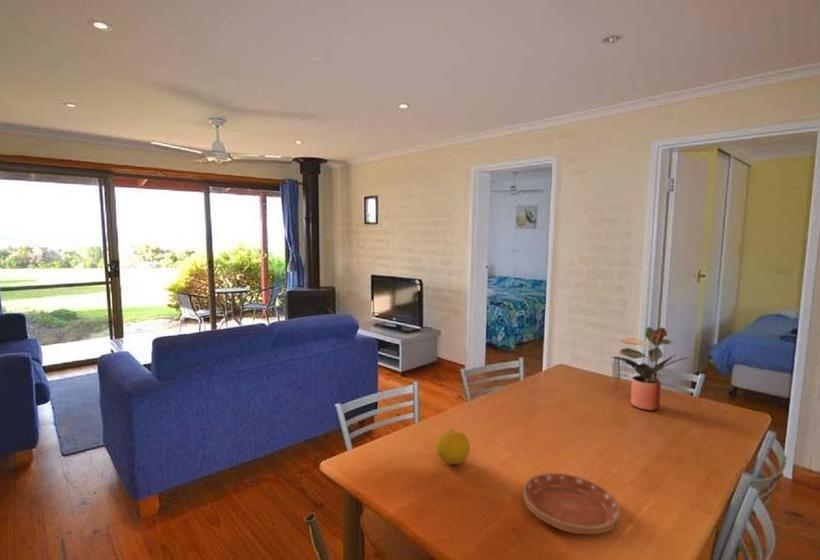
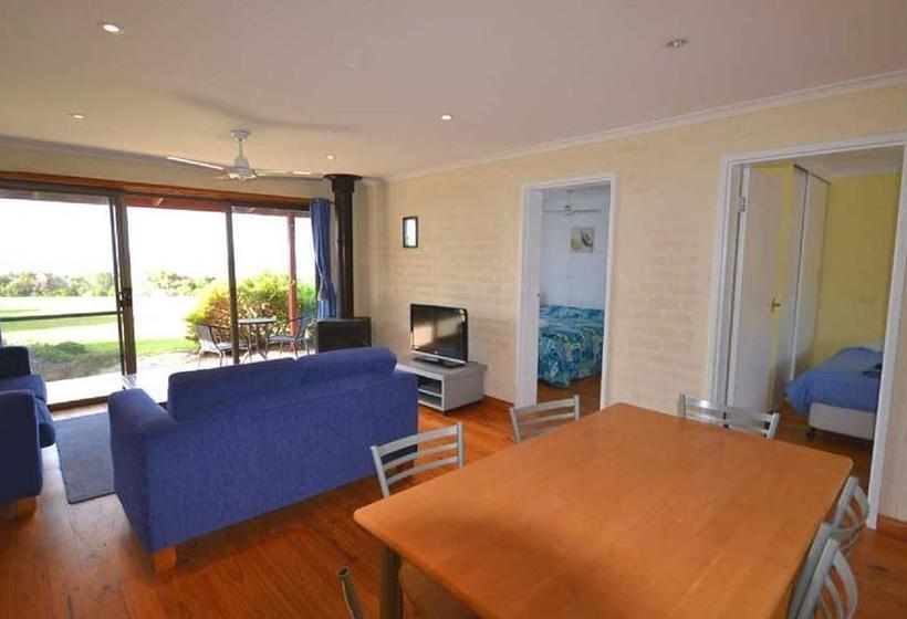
- fruit [435,428,471,465]
- potted plant [610,326,689,412]
- saucer [523,472,621,535]
